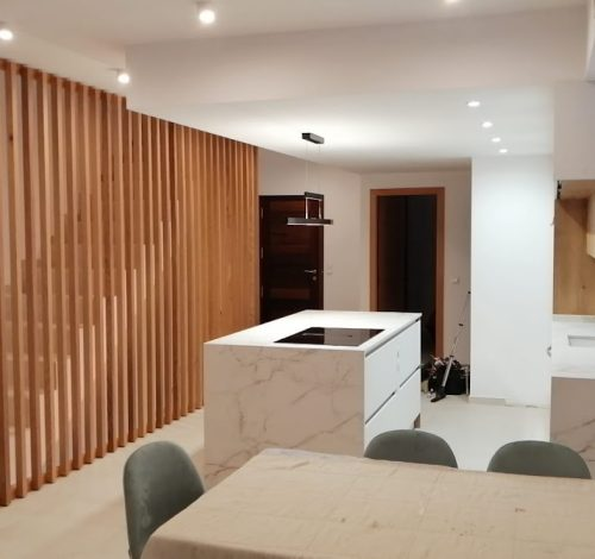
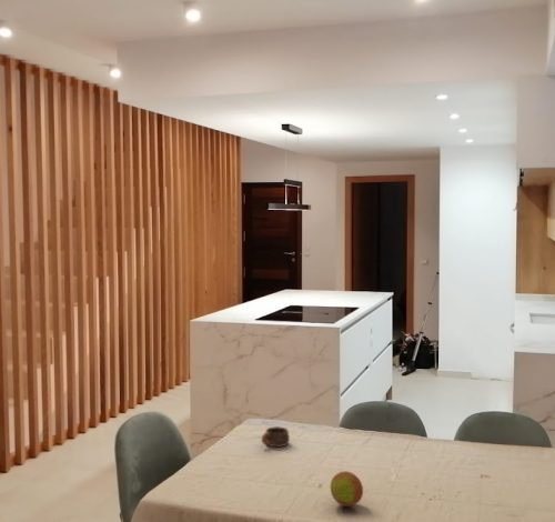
+ fruit [330,470,364,508]
+ cup [261,425,291,448]
